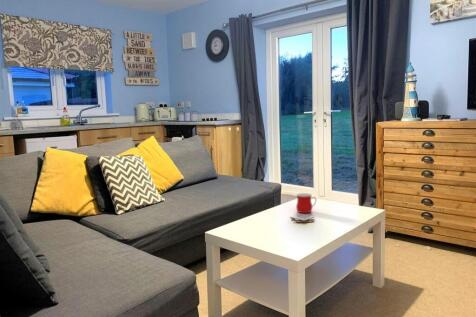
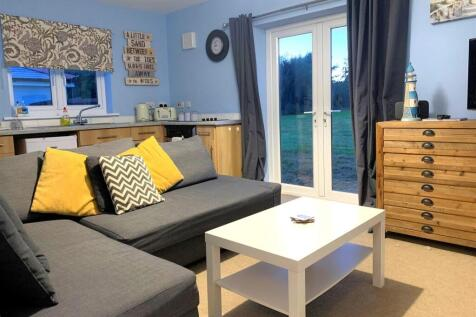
- mug [295,192,317,214]
